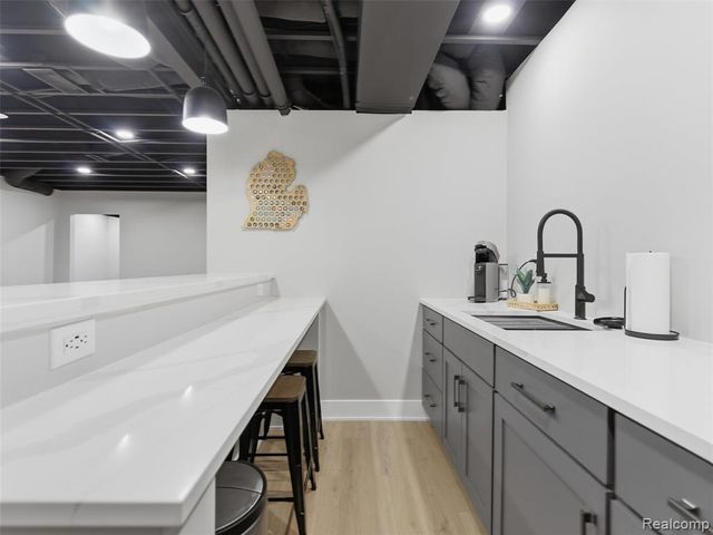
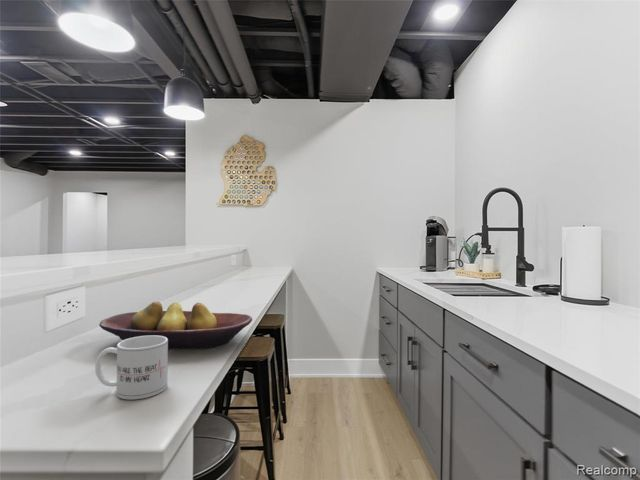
+ mug [94,336,169,400]
+ fruit bowl [98,301,253,350]
